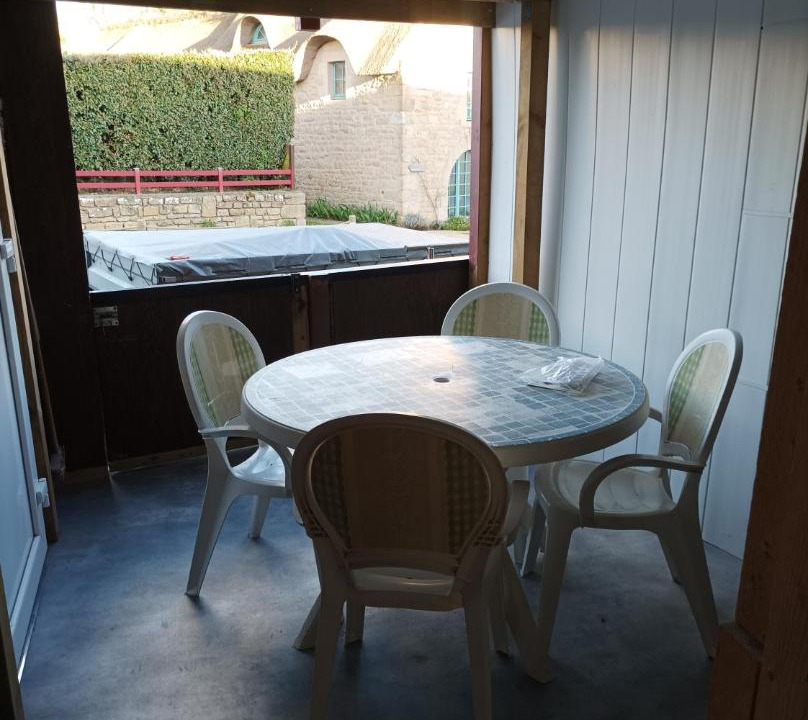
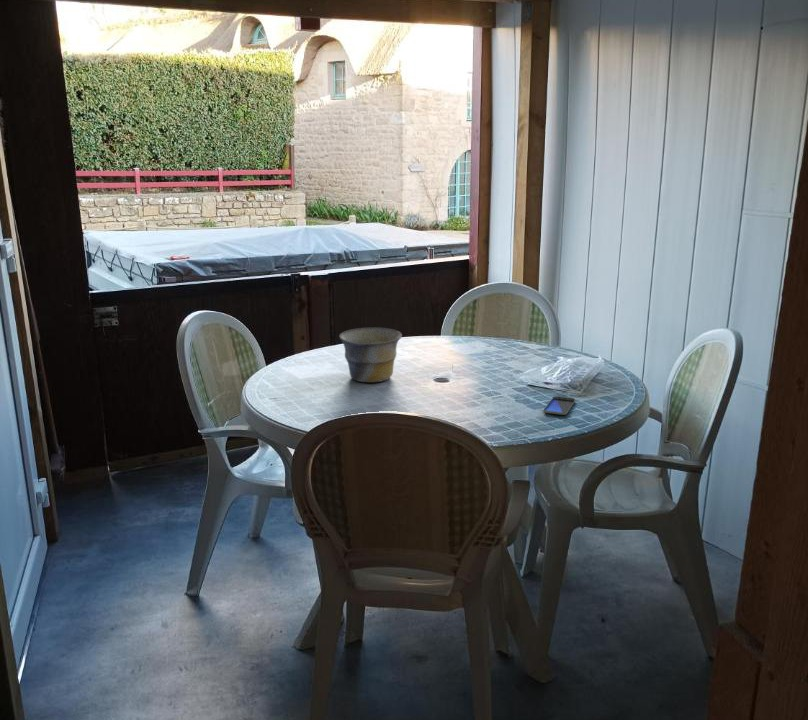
+ bowl [338,326,403,384]
+ smartphone [542,395,576,416]
